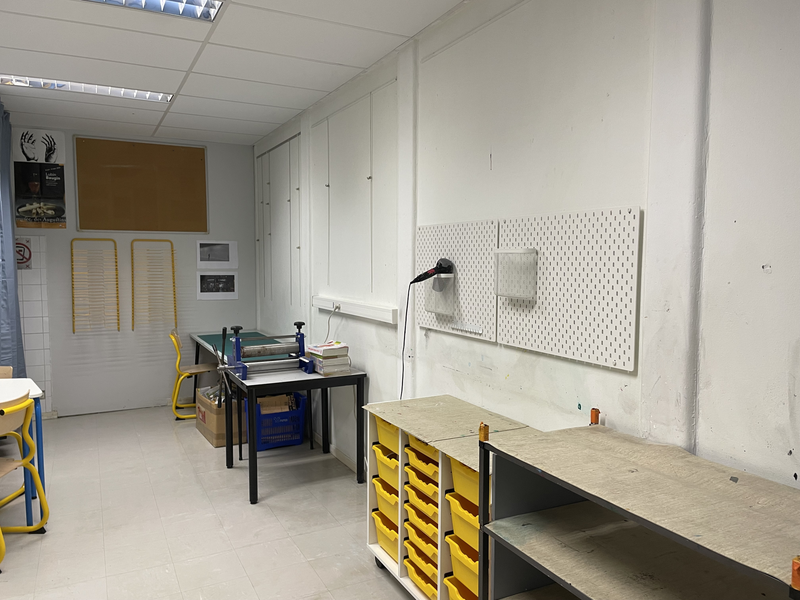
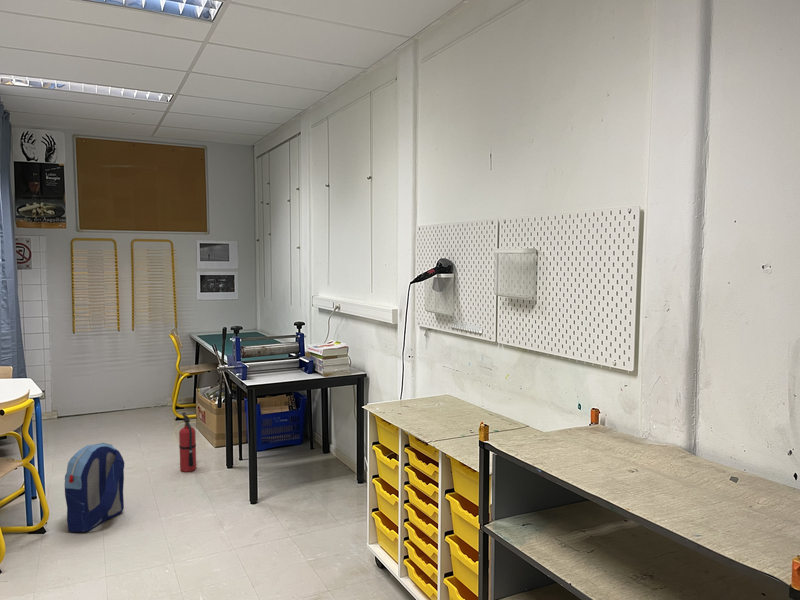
+ backpack [64,442,125,533]
+ fire extinguisher [178,412,197,473]
